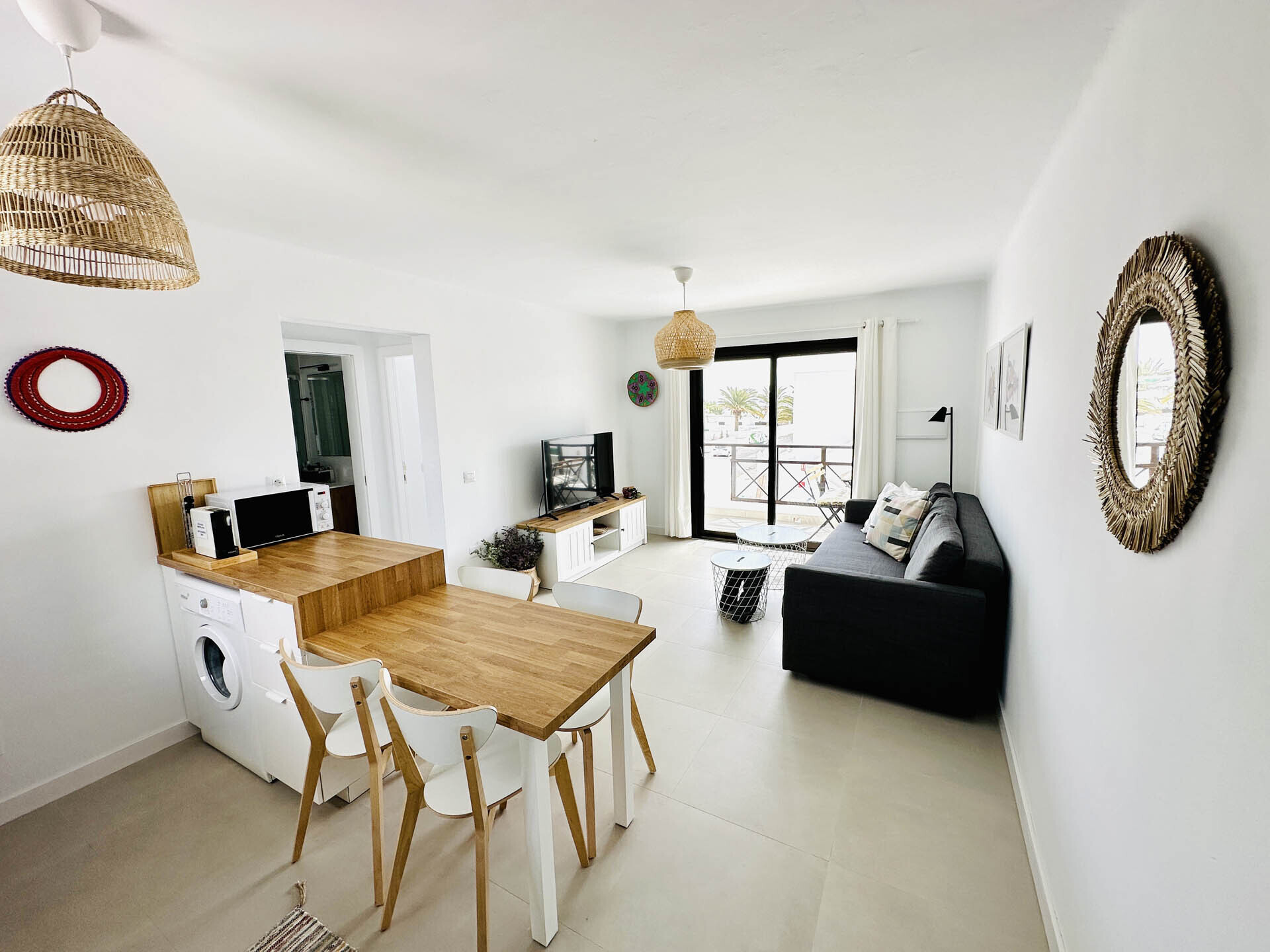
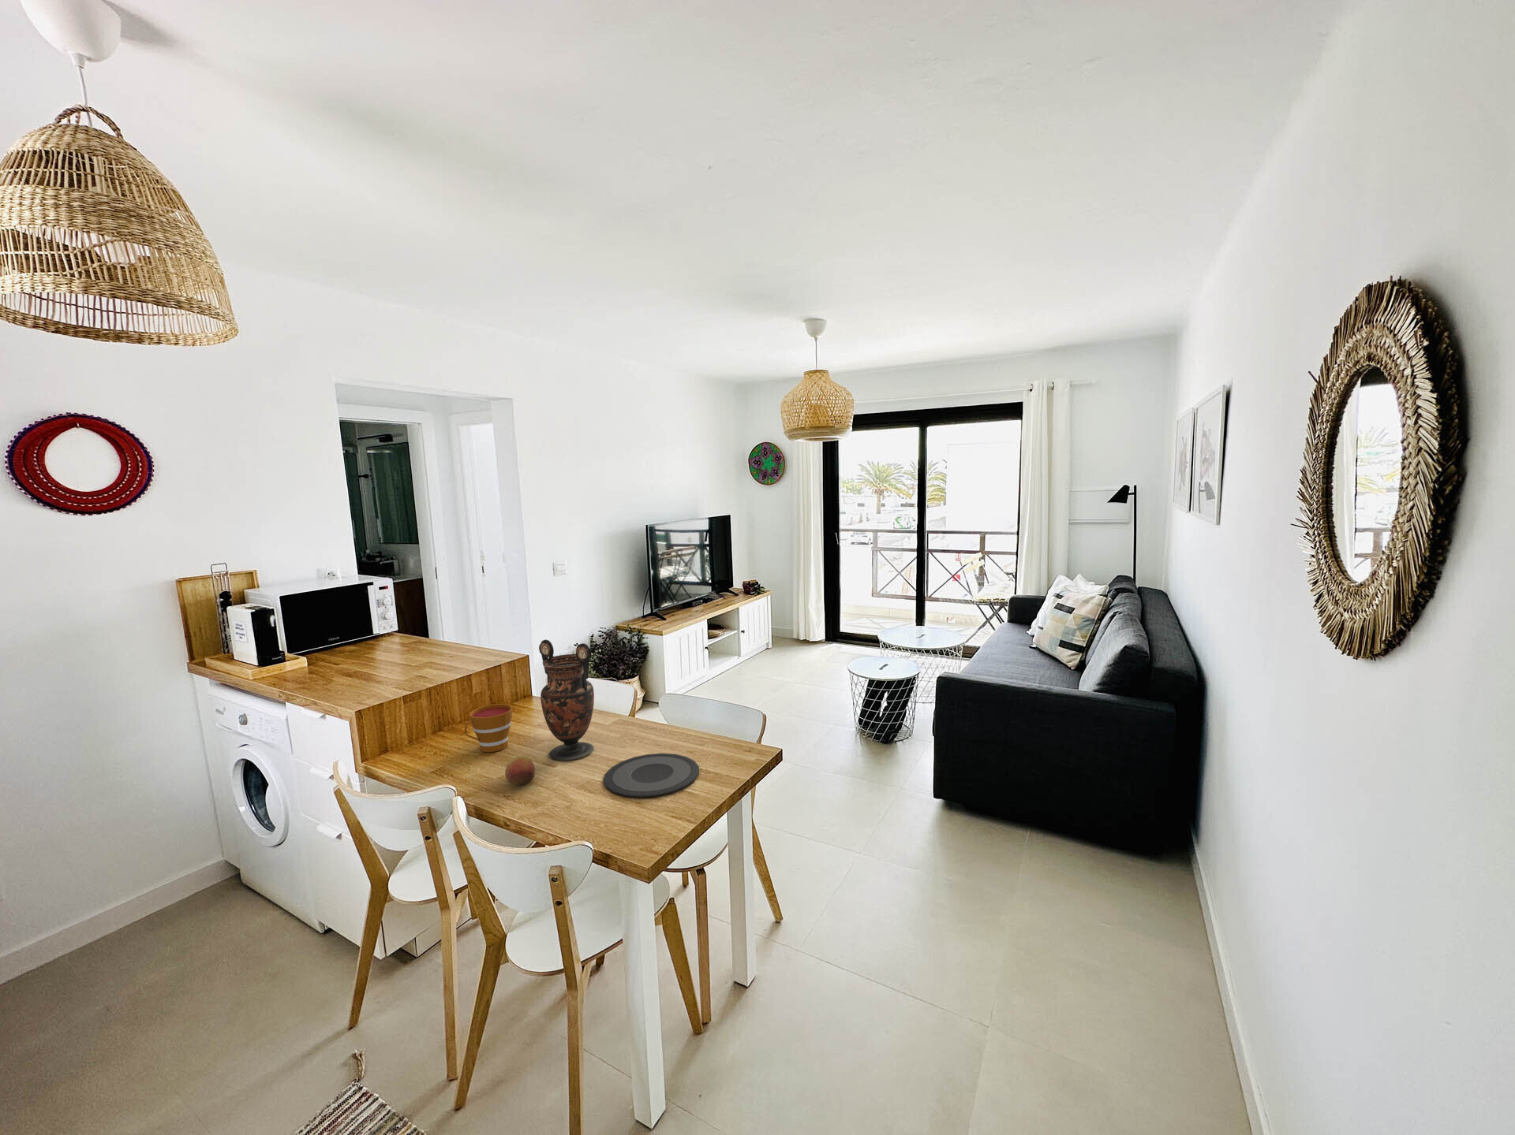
+ plate [602,752,700,799]
+ apple [505,755,537,786]
+ vase [538,639,595,762]
+ cup [464,703,513,752]
